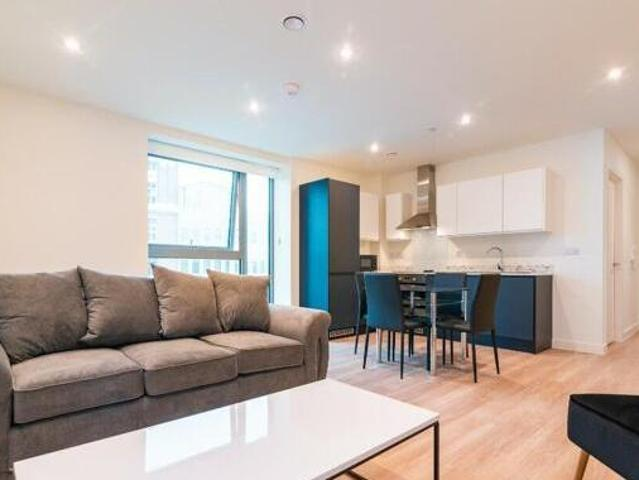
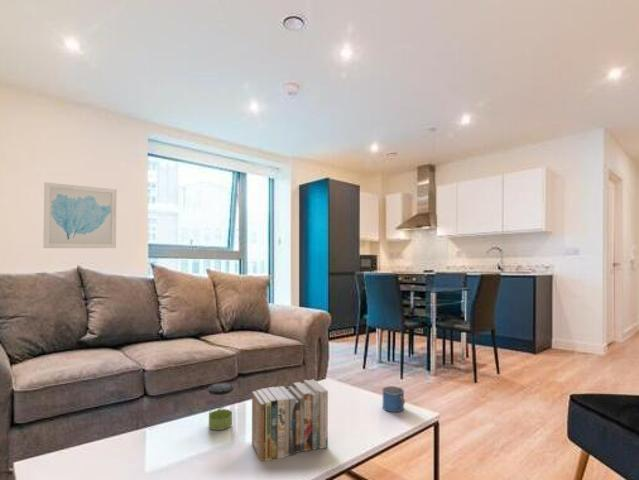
+ mug [381,385,406,413]
+ wall art [43,181,118,249]
+ jar [208,382,234,431]
+ books [251,378,329,462]
